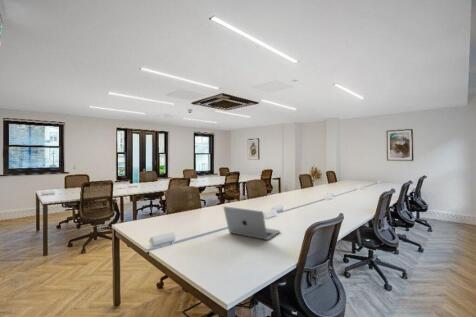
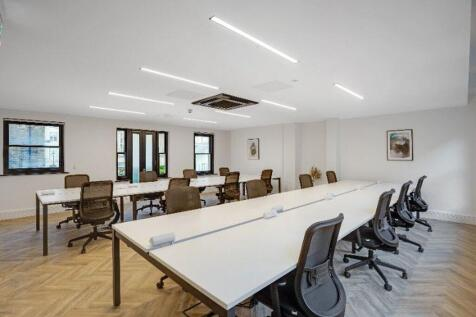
- laptop [222,205,281,241]
